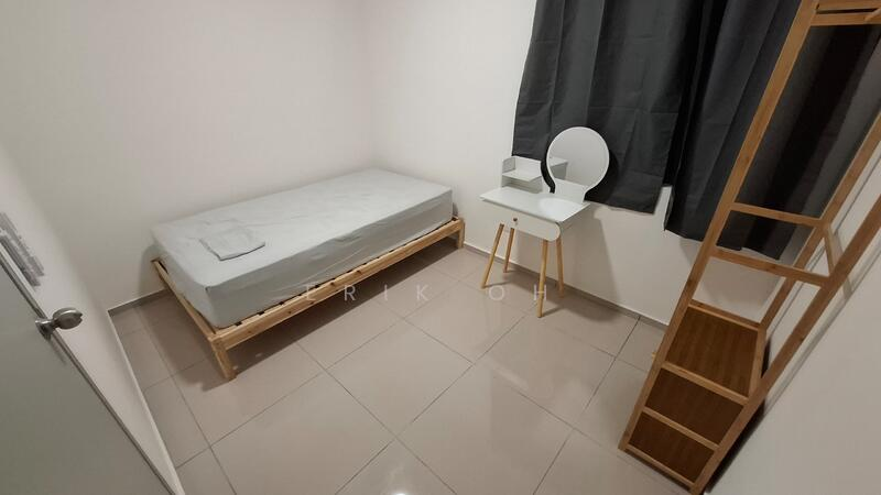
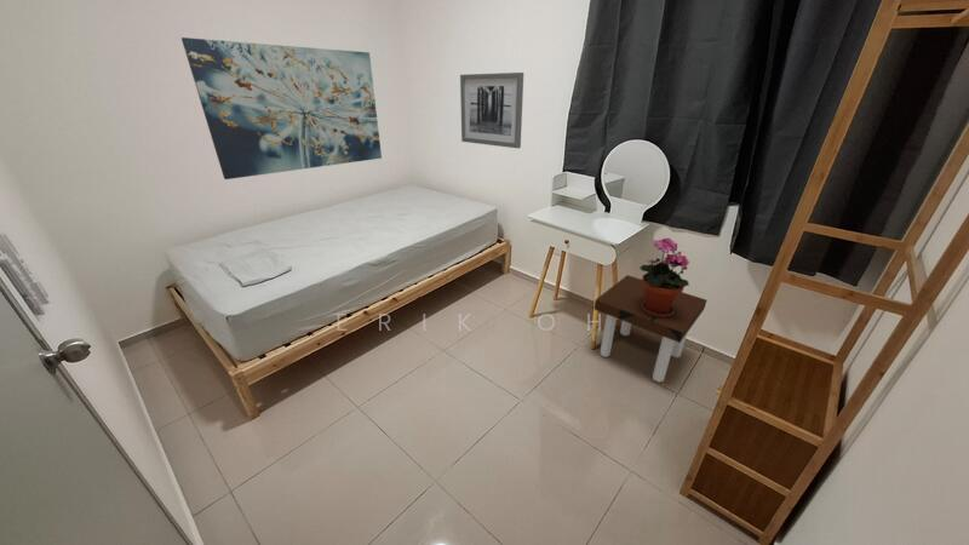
+ wall art [459,71,524,149]
+ potted plant [638,236,690,317]
+ side table [594,274,709,384]
+ wall art [180,36,383,180]
